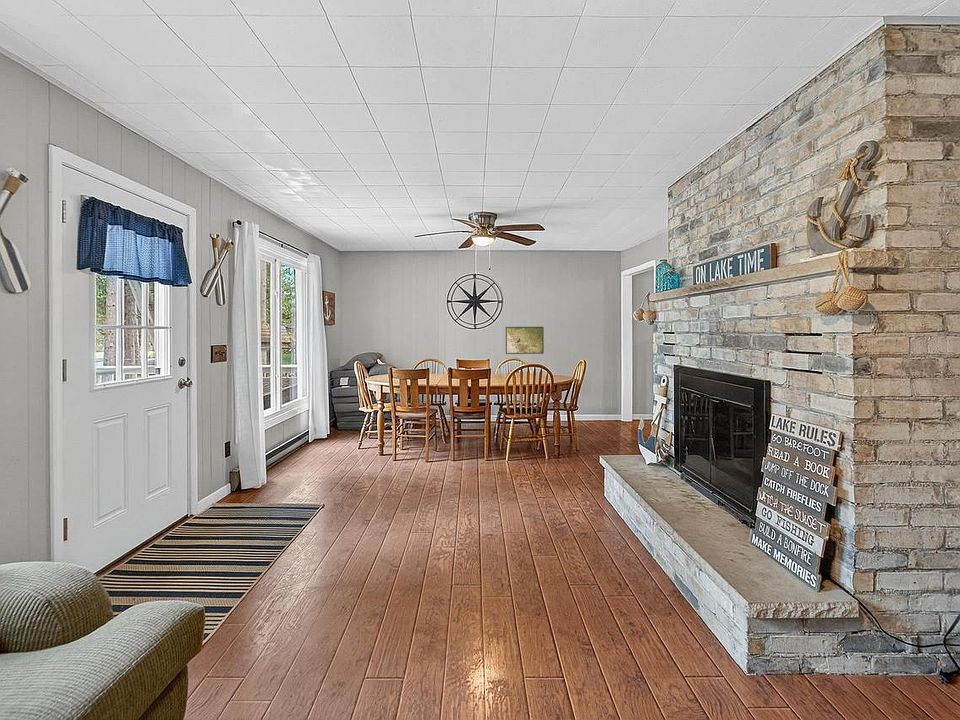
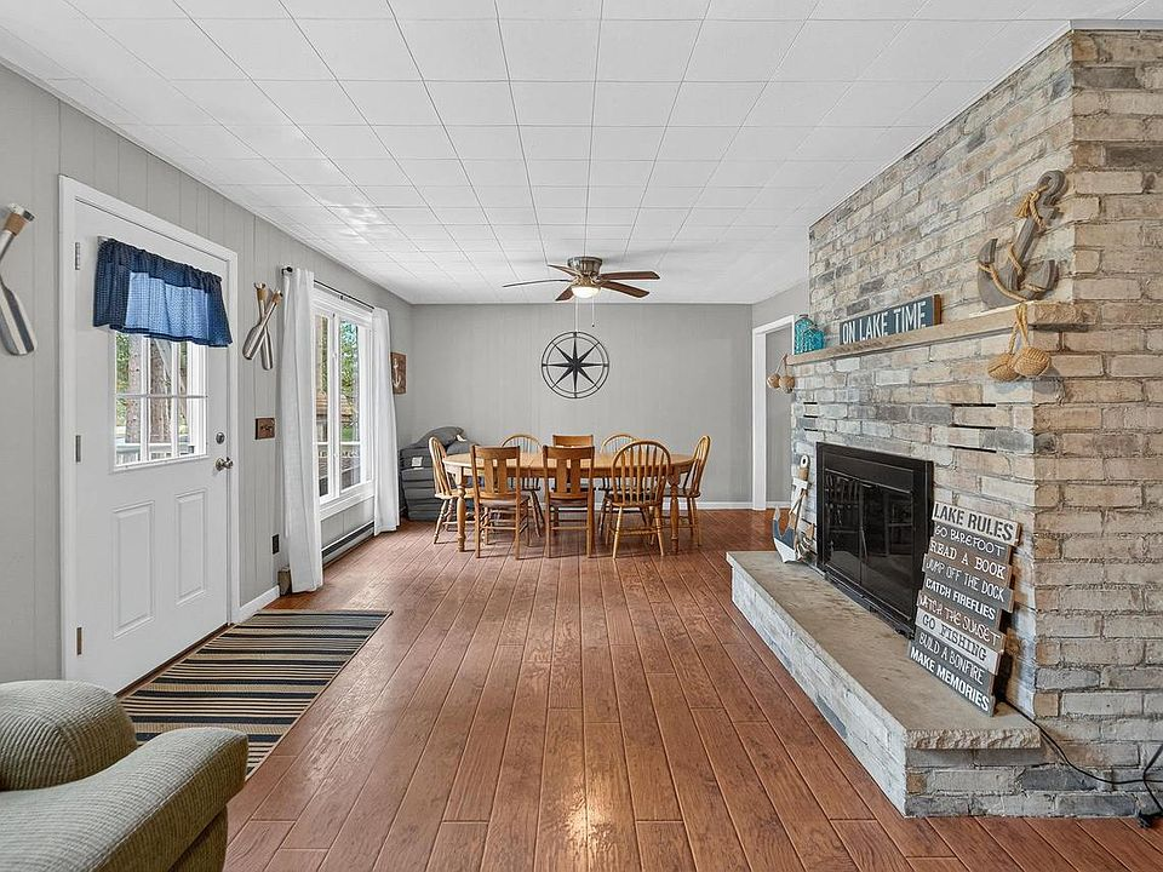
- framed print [505,326,545,355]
